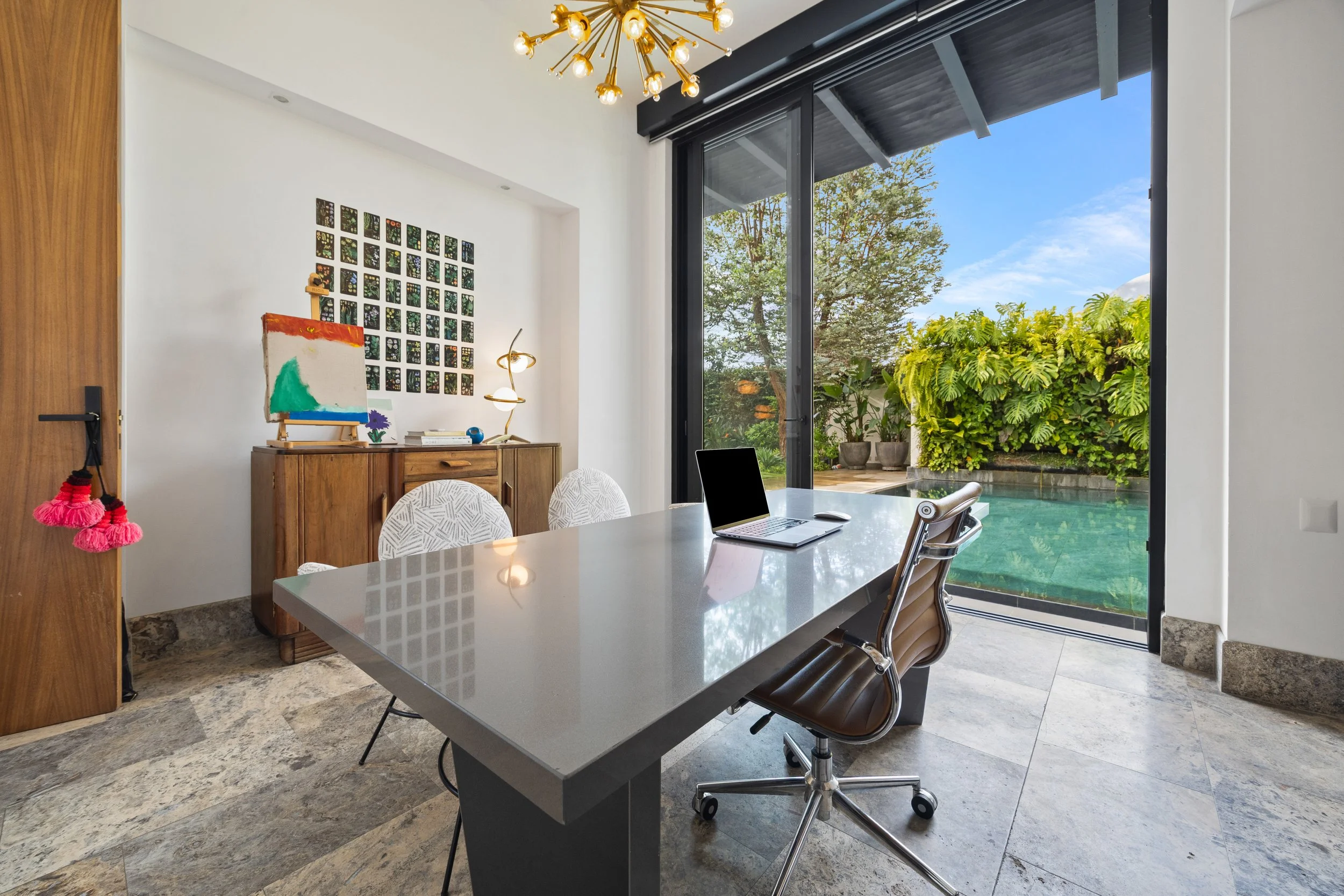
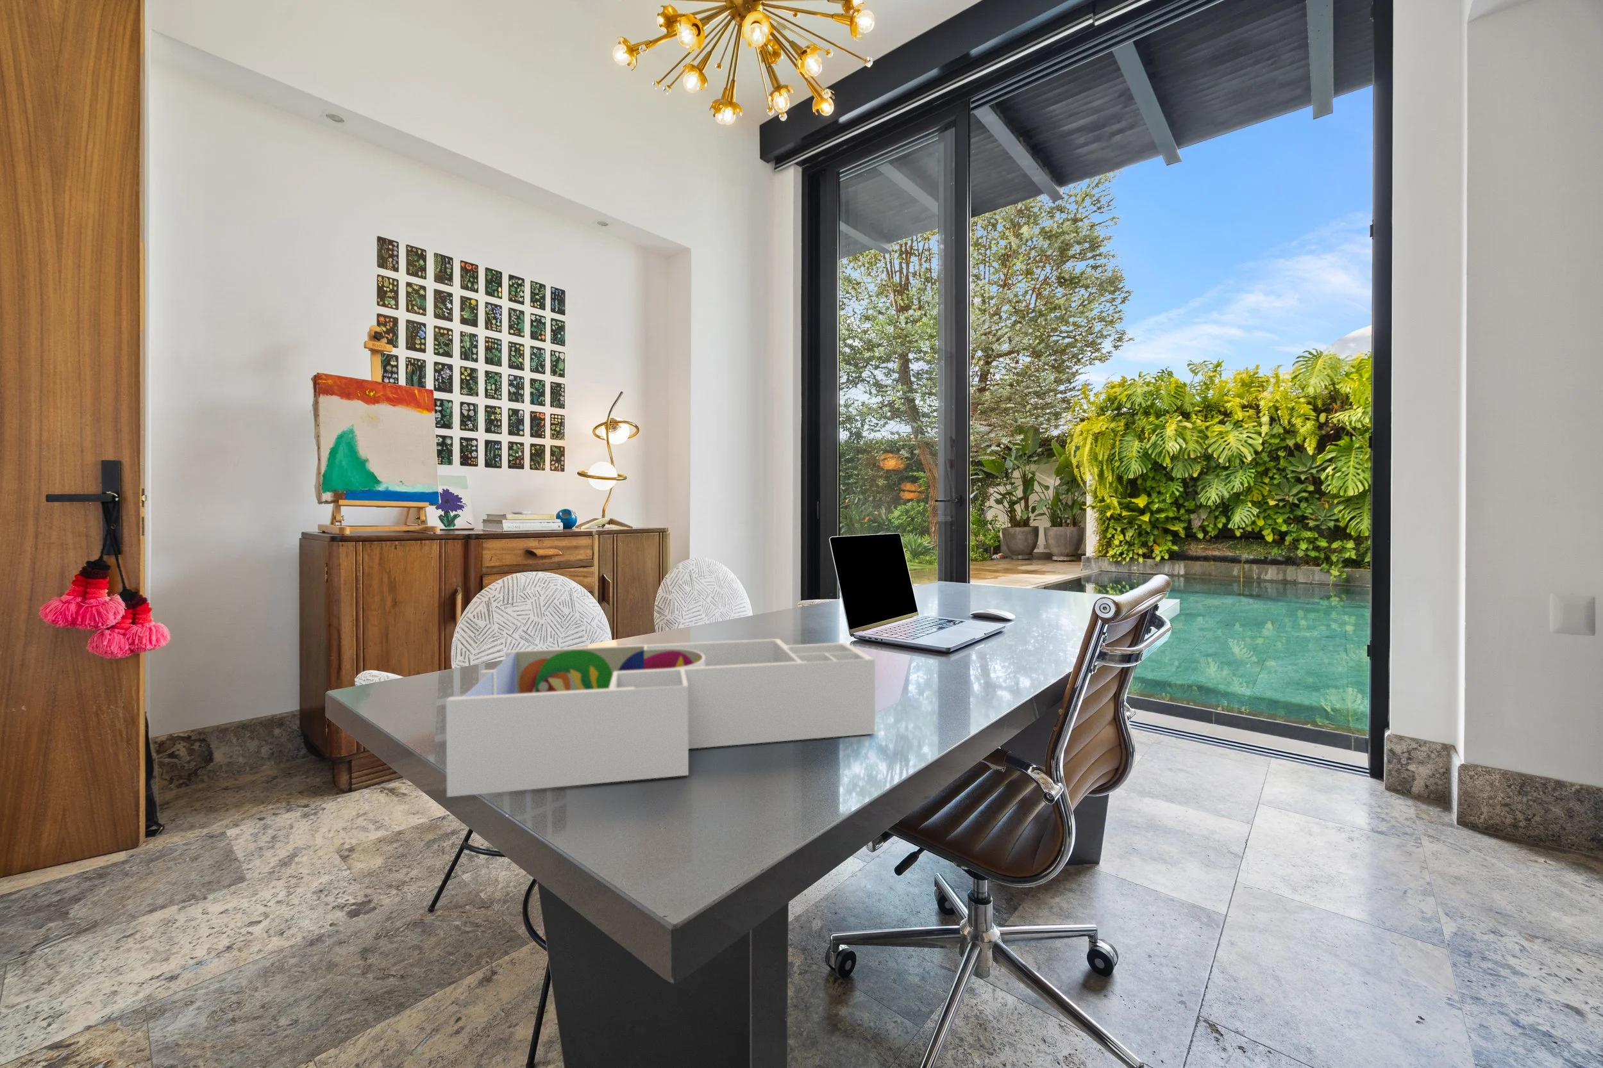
+ desk organizer [446,638,875,797]
